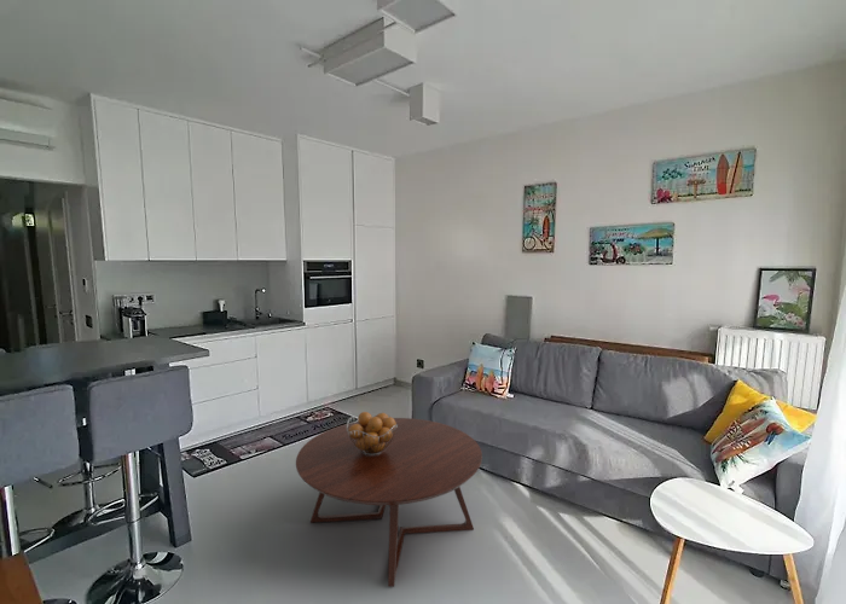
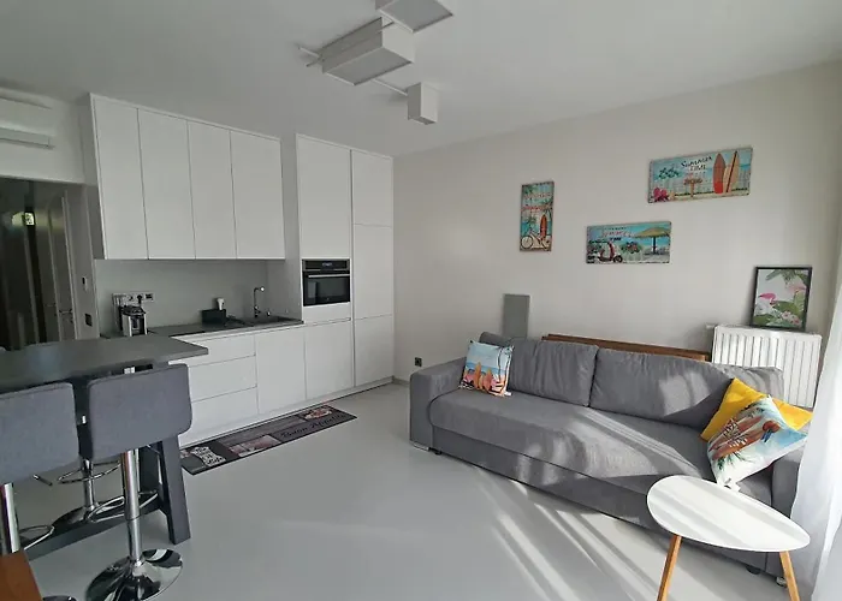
- coffee table [295,417,483,588]
- fruit basket [346,411,398,455]
